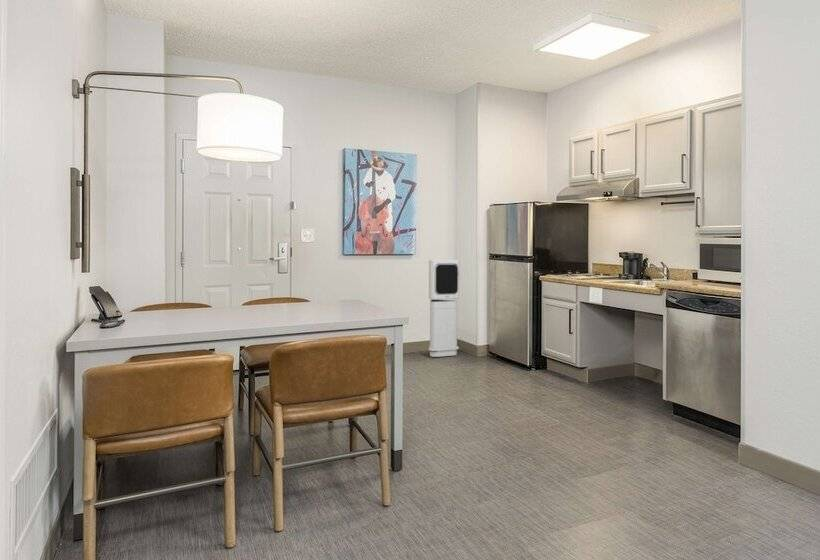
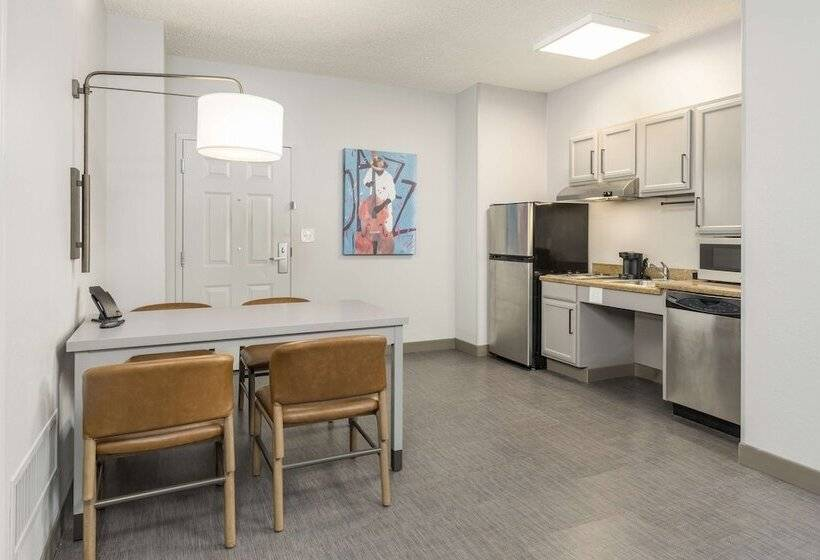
- air purifier [428,259,460,358]
